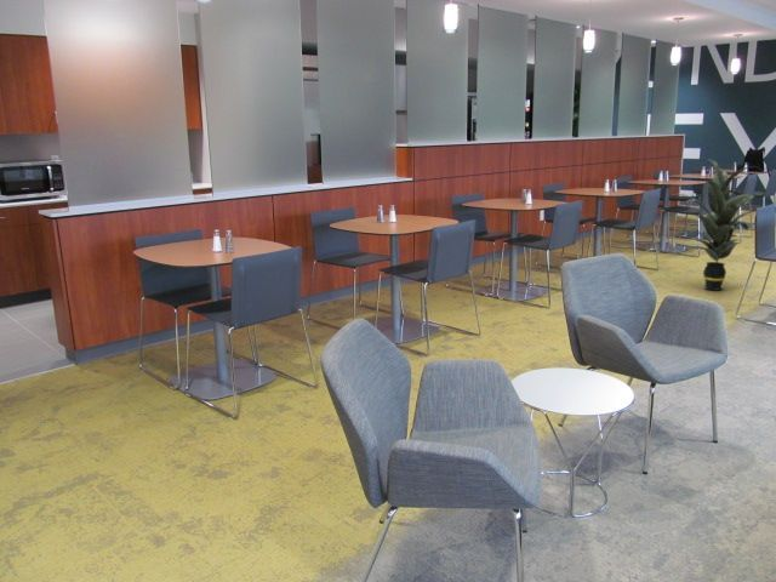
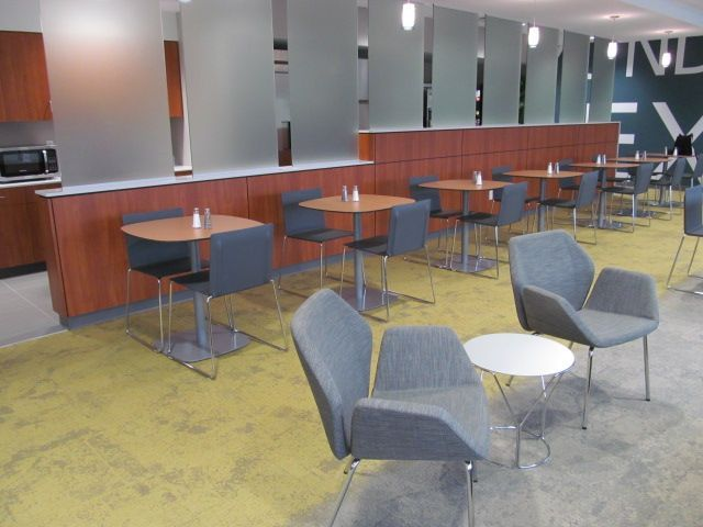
- indoor plant [671,158,763,292]
